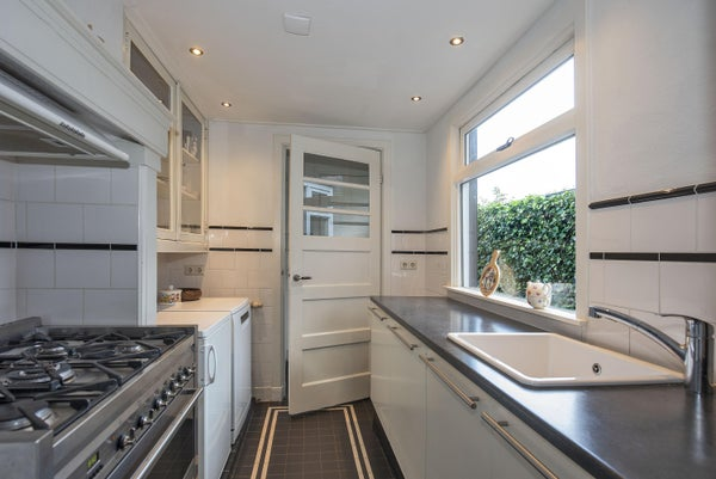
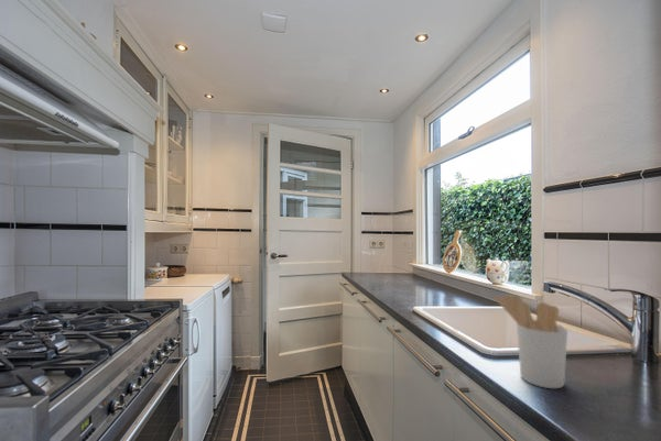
+ utensil holder [494,294,568,389]
